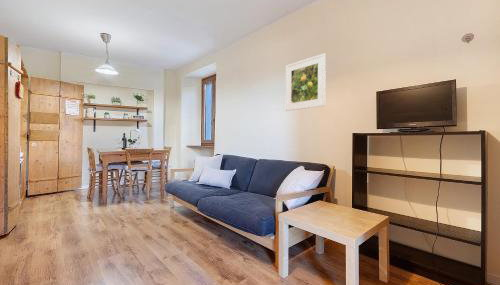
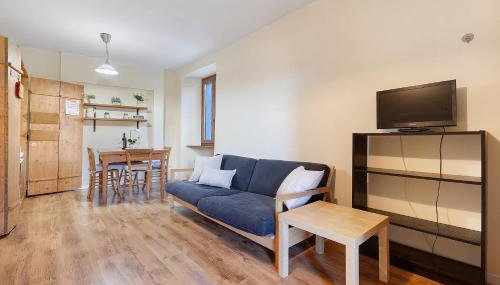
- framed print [285,52,327,112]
